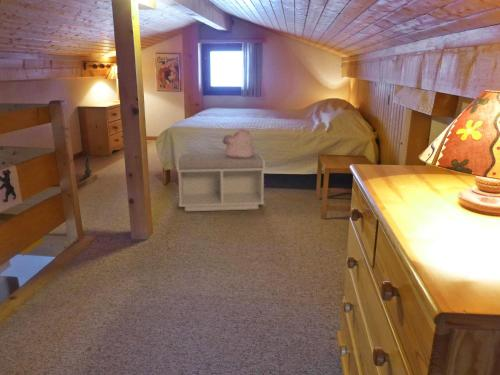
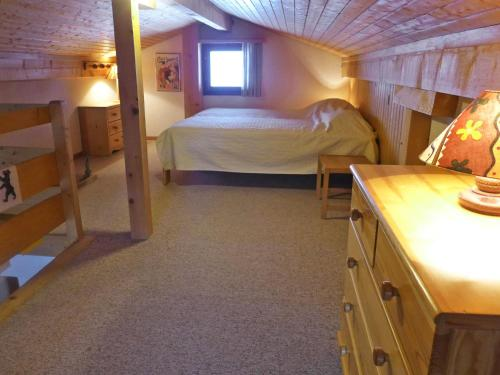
- bench [176,152,266,212]
- plush toy [222,128,255,158]
